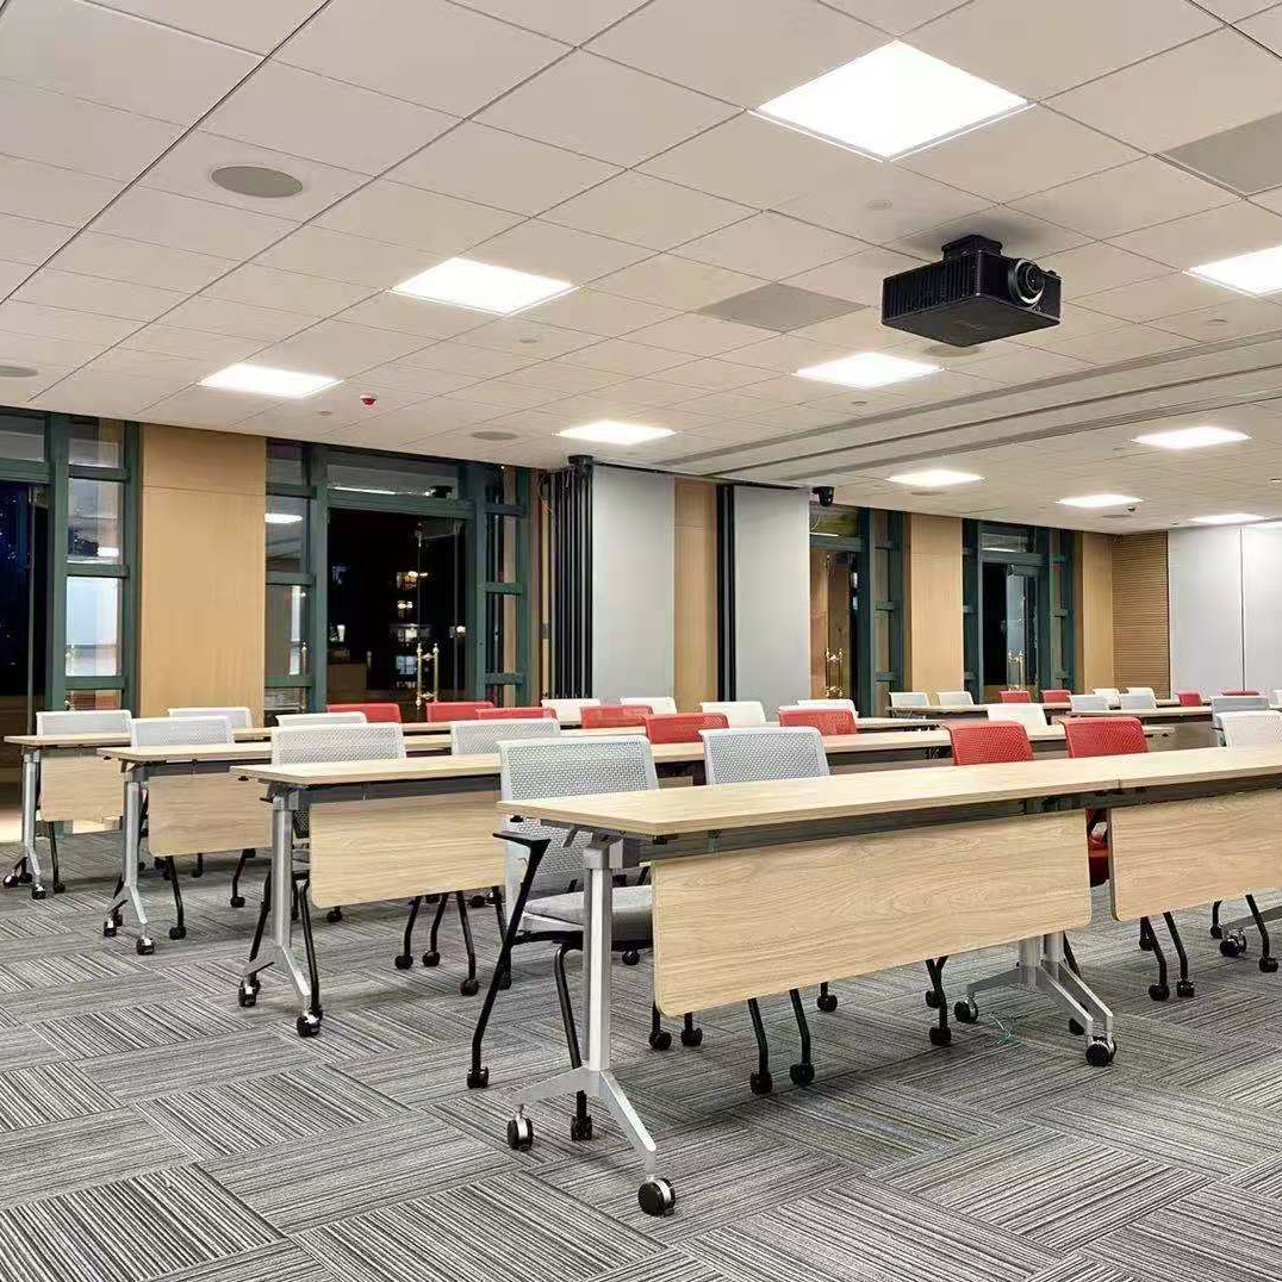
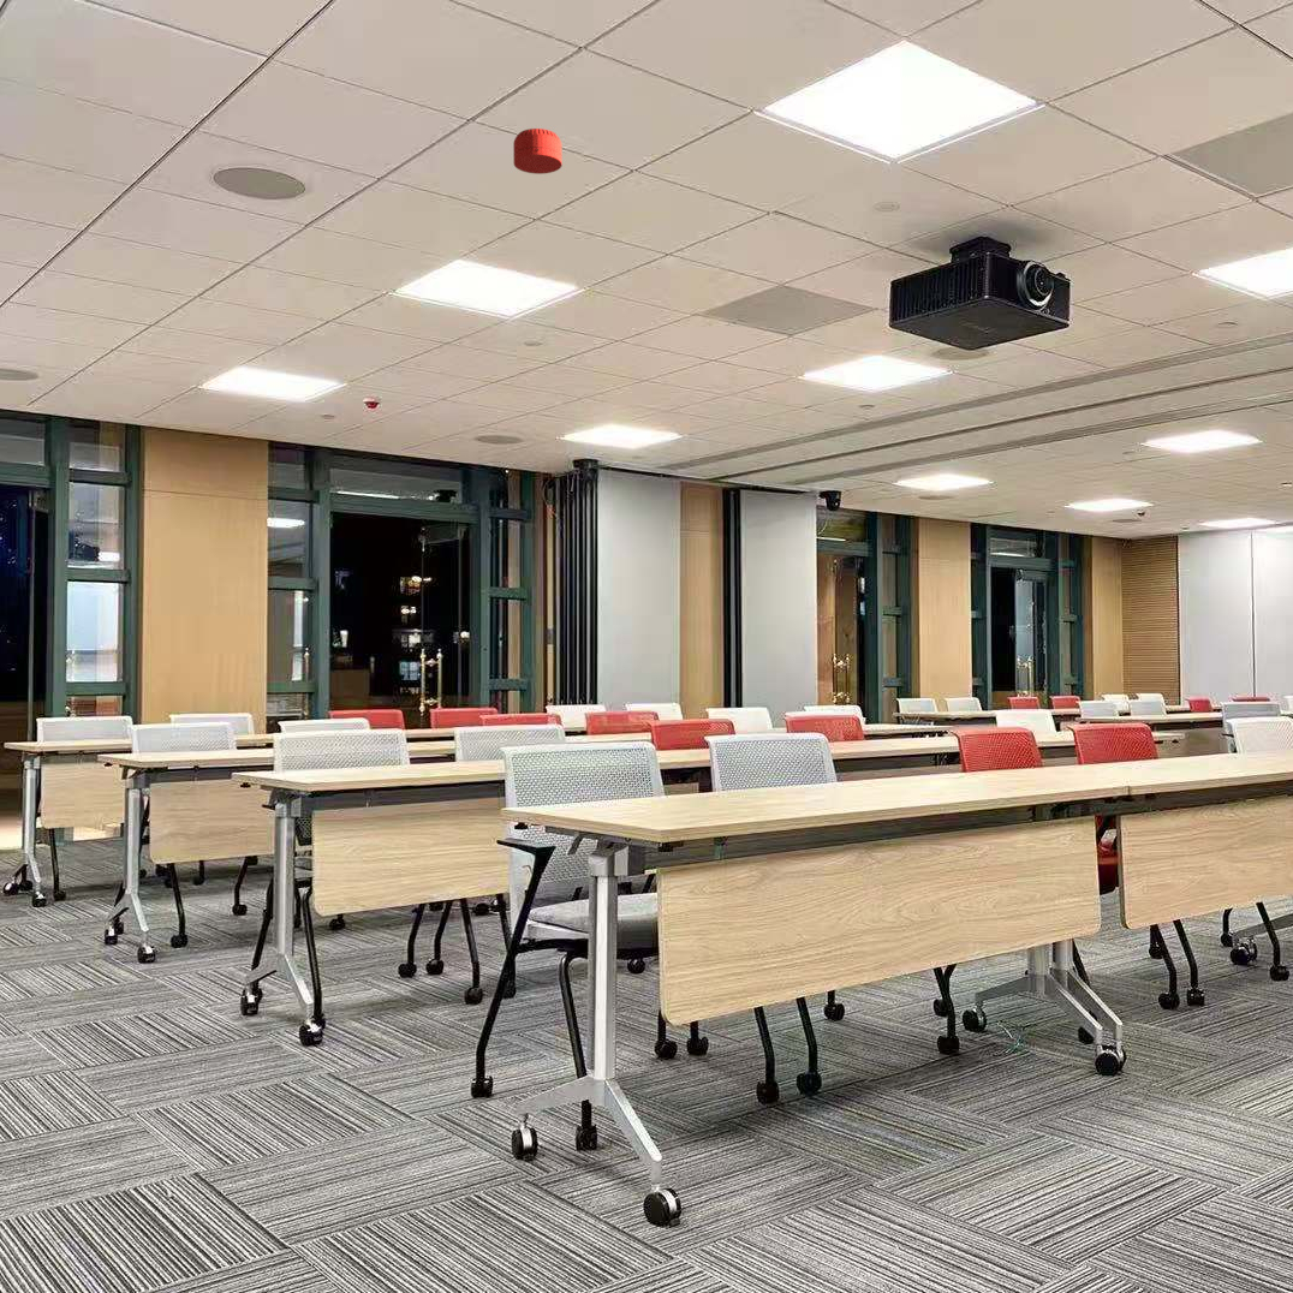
+ smoke detector [512,127,564,175]
